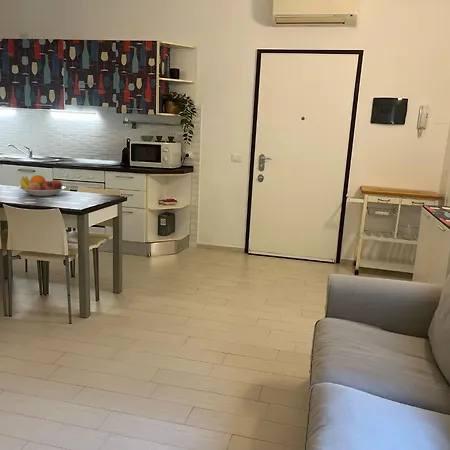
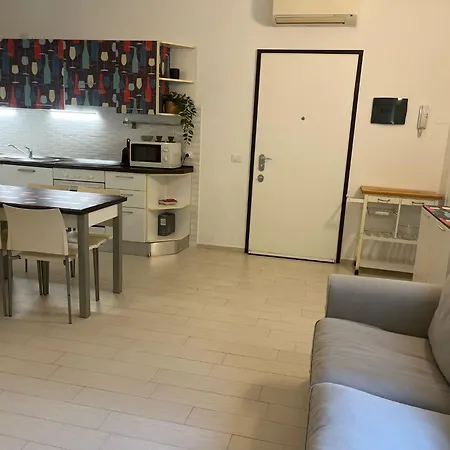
- fruit bowl [18,174,68,197]
